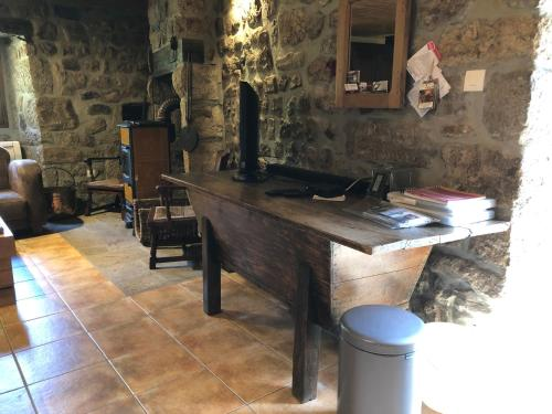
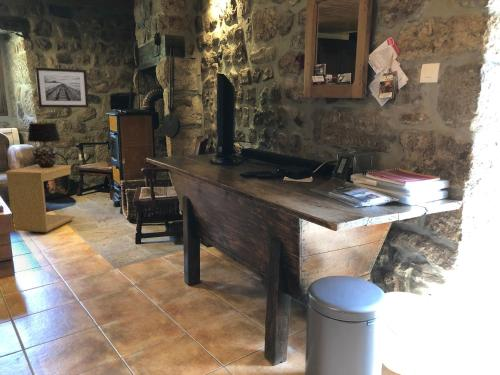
+ wall art [35,67,90,108]
+ table lamp [27,122,61,168]
+ side table [5,164,76,233]
